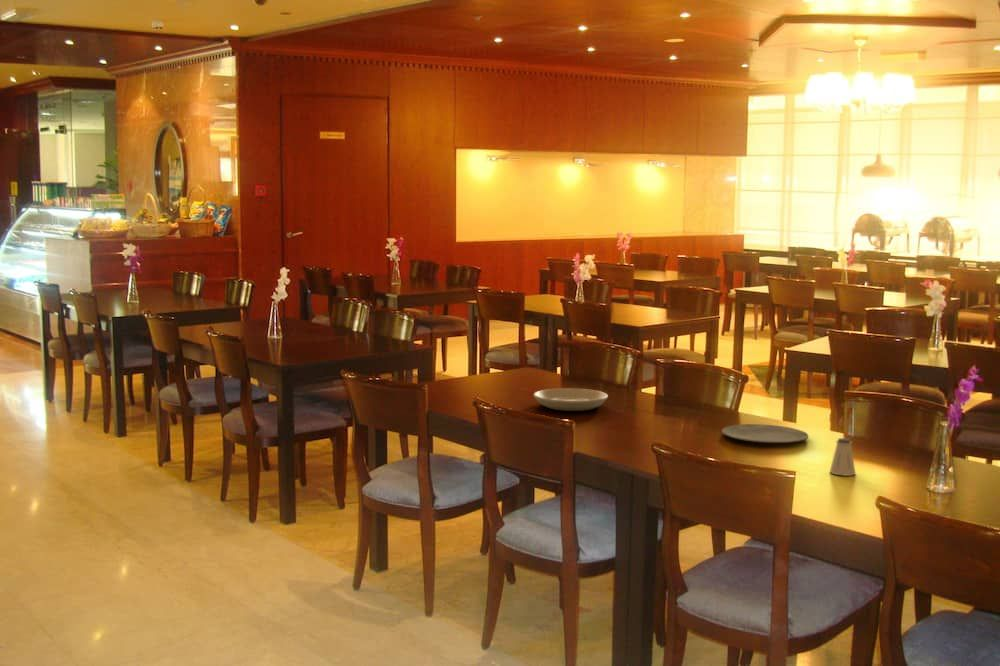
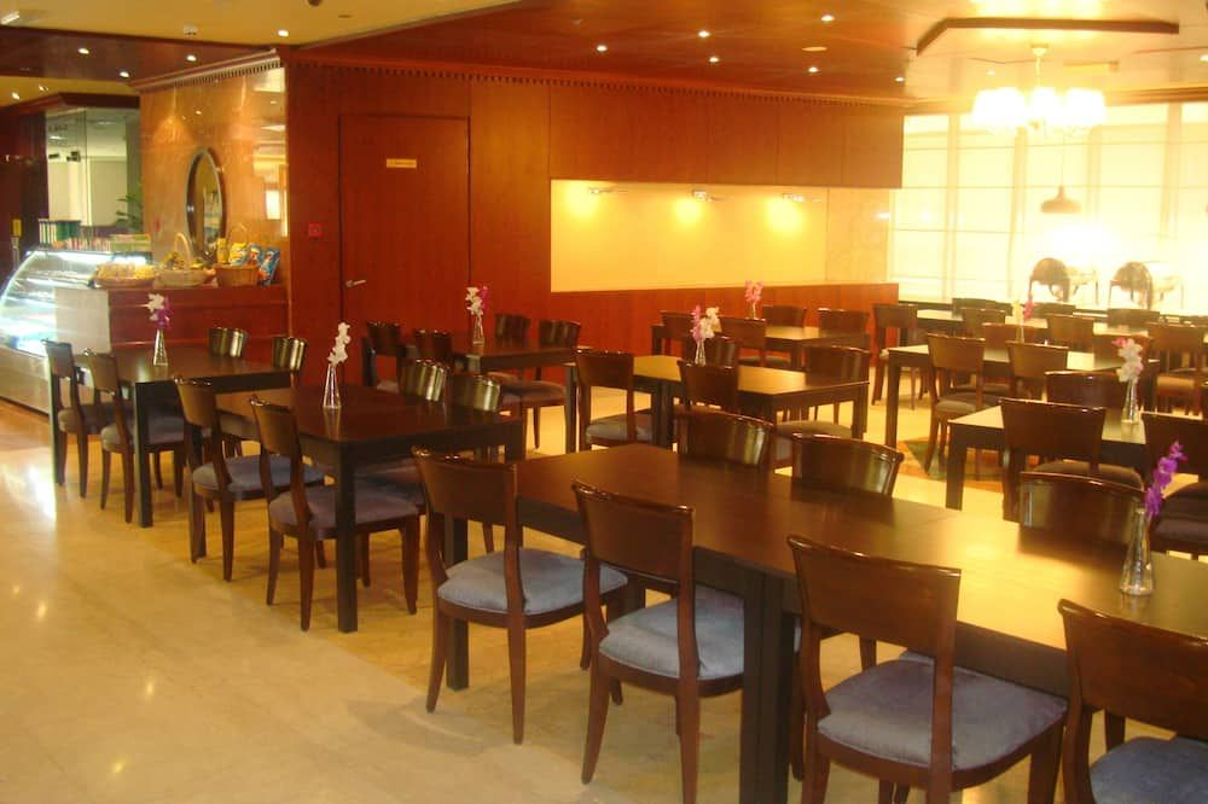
- plate [721,423,809,444]
- plate [533,387,609,412]
- saltshaker [829,437,856,477]
